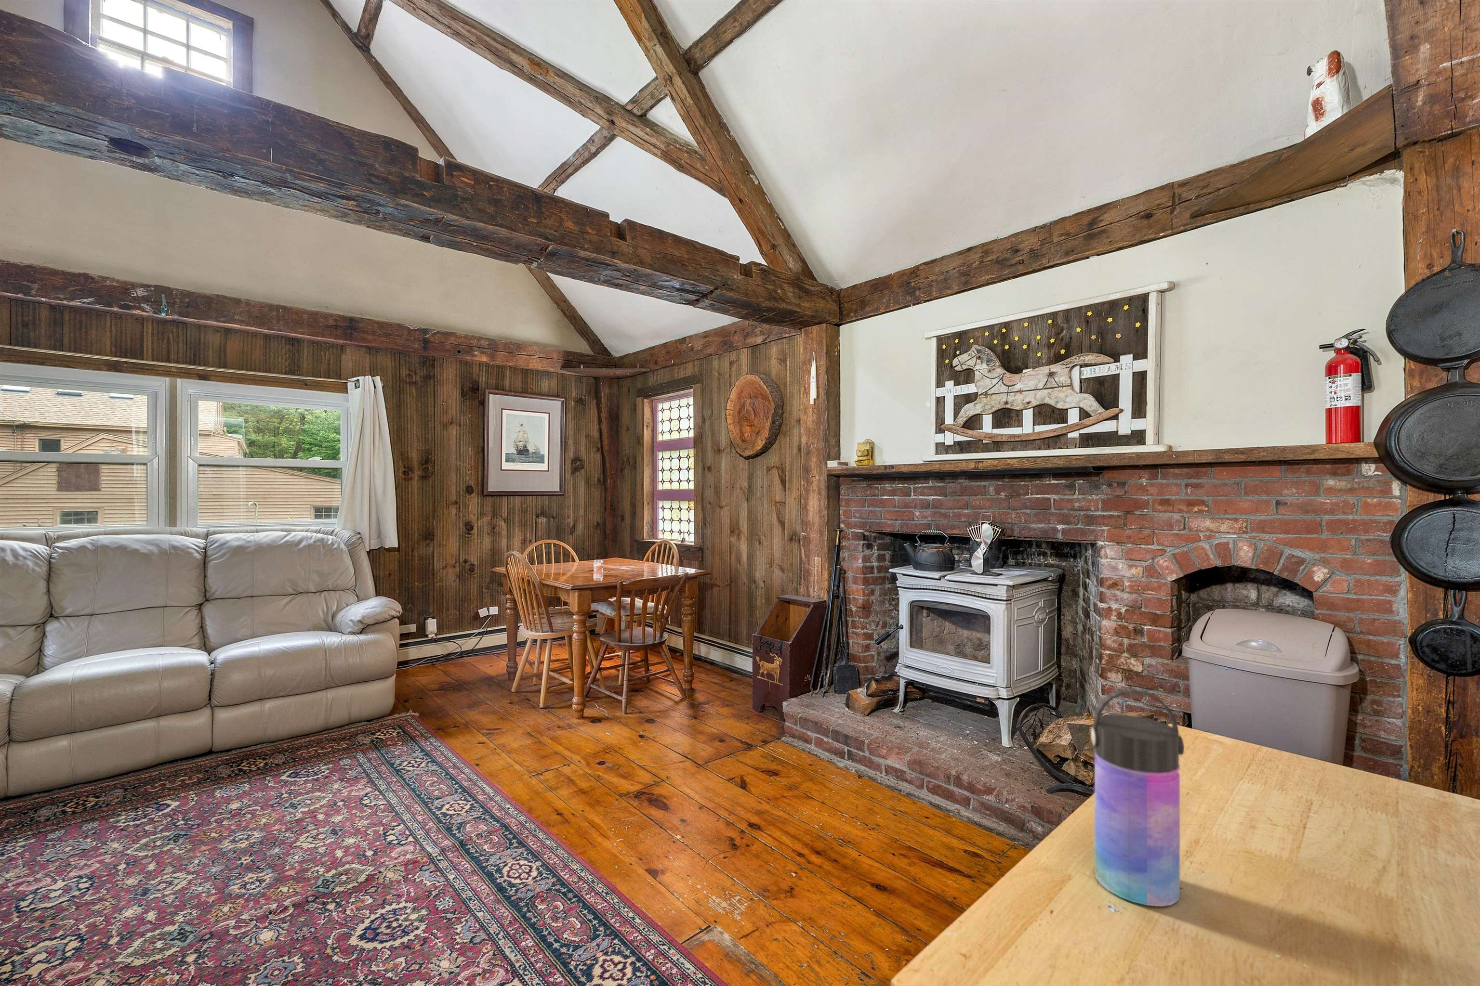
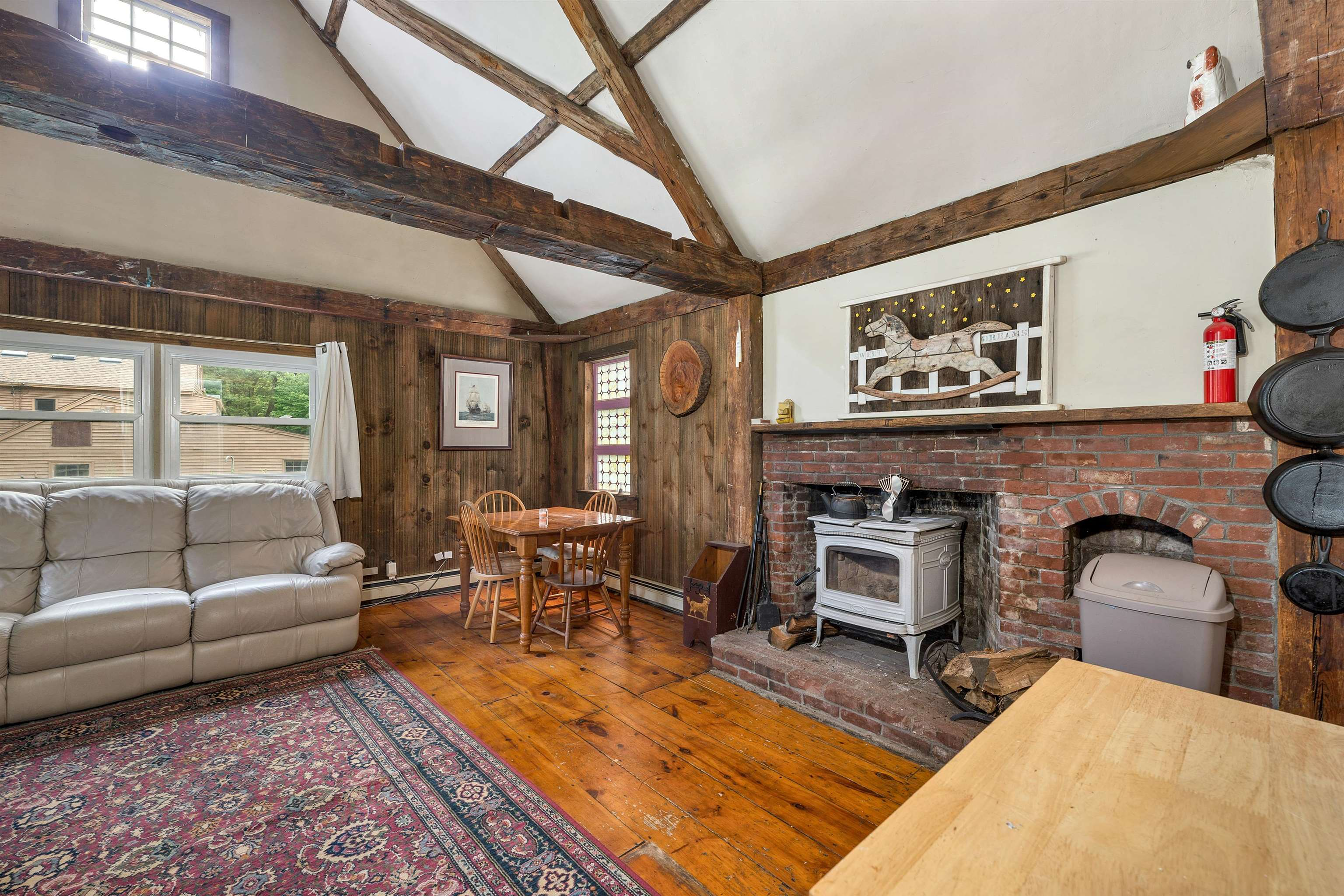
- water bottle [1091,688,1185,907]
